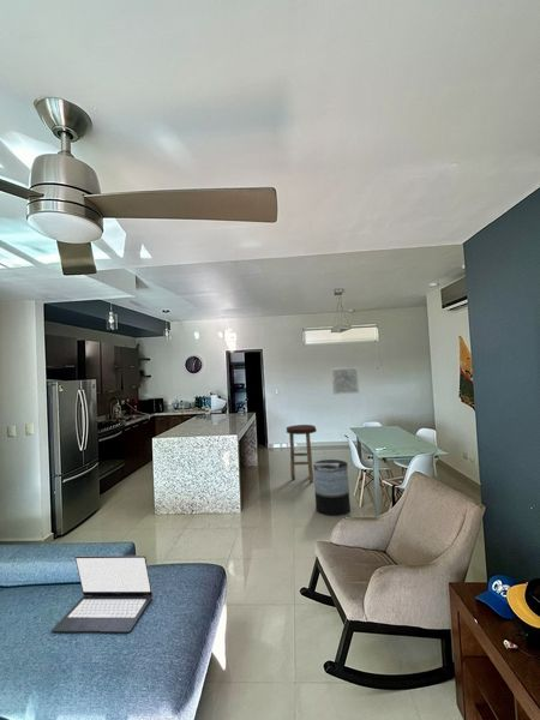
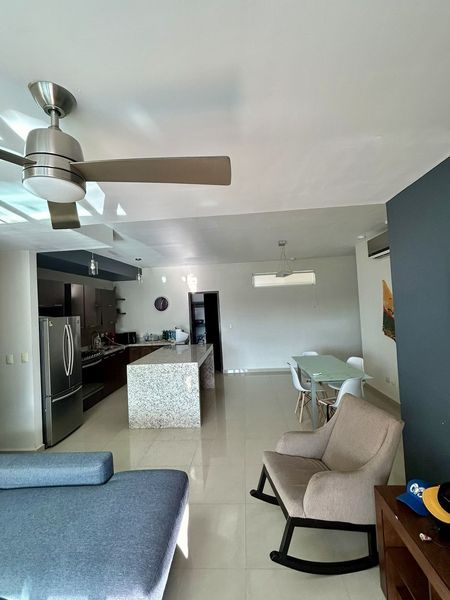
- laptop [50,554,154,634]
- stool [286,424,318,484]
- trash can [312,458,352,517]
- wall art [330,366,360,396]
